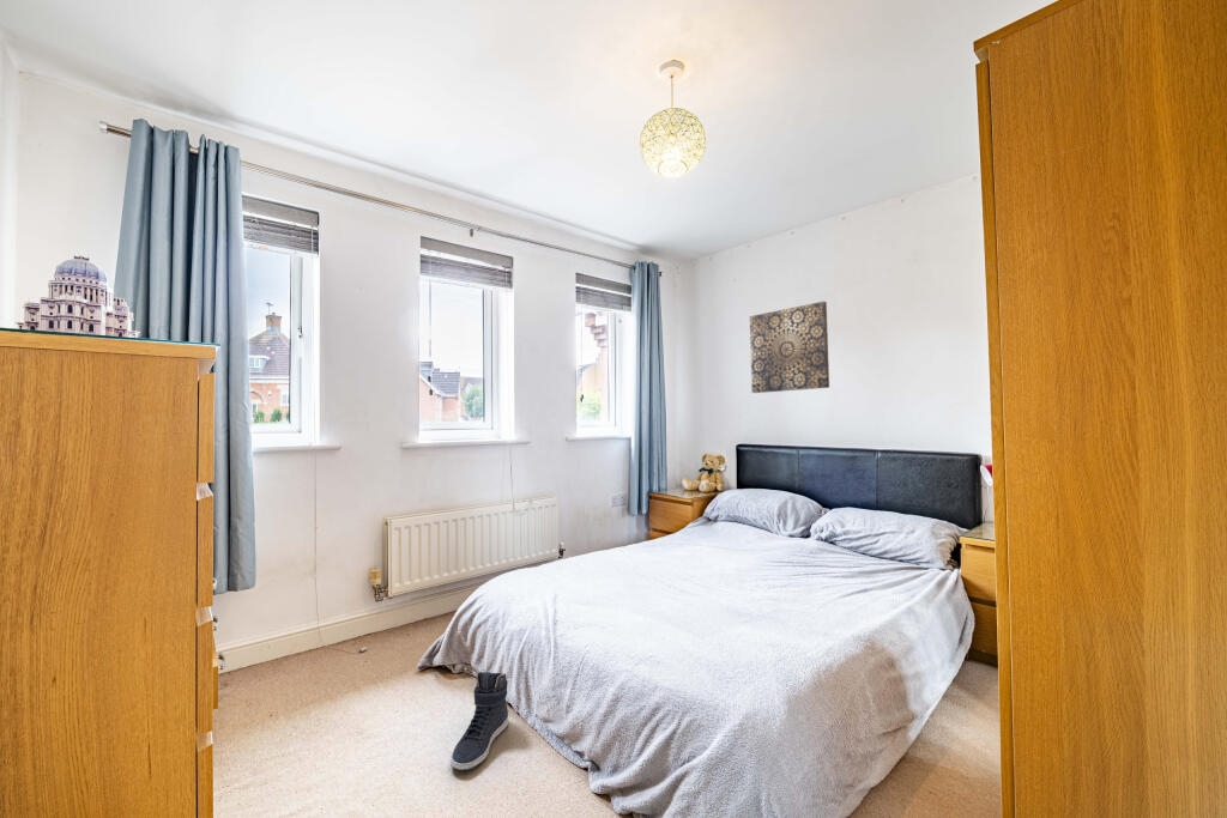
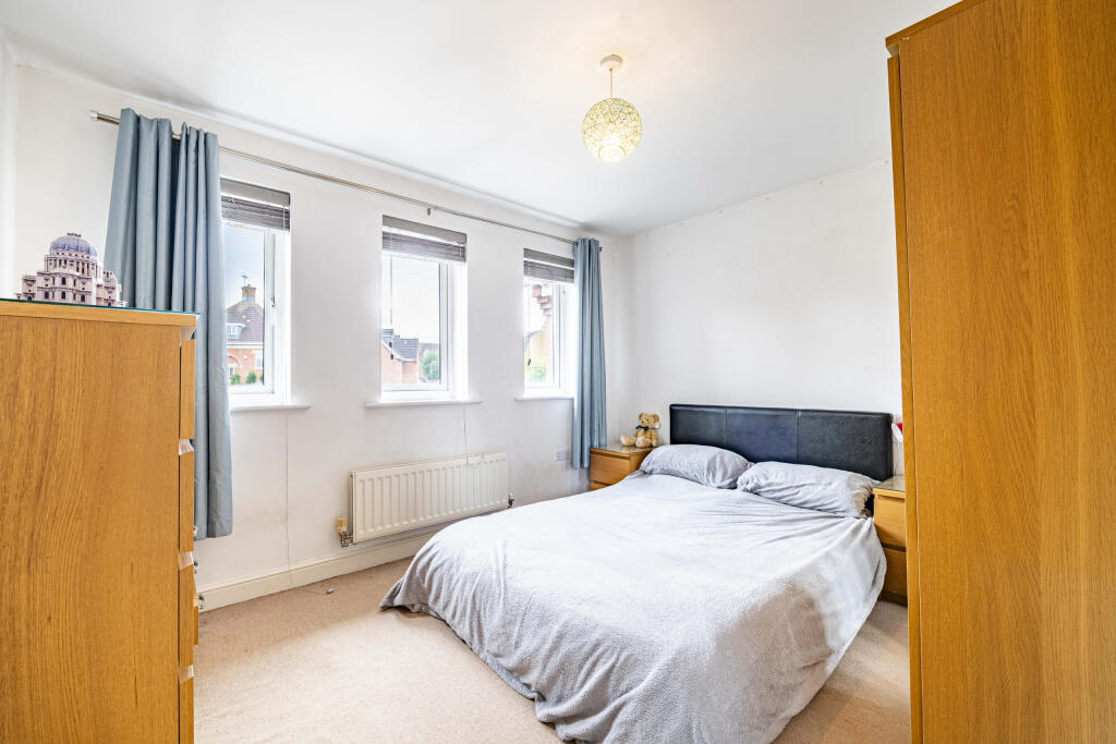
- wall art [749,301,830,394]
- sneaker [449,671,510,771]
